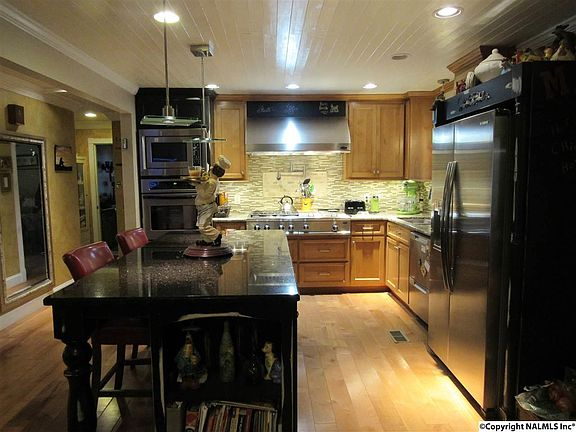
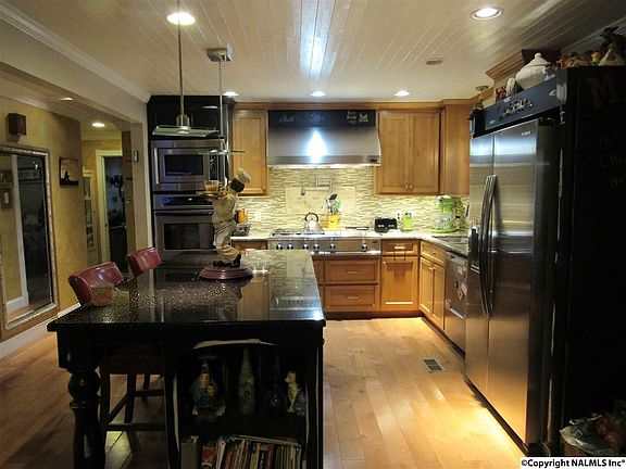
+ mug [89,282,121,307]
